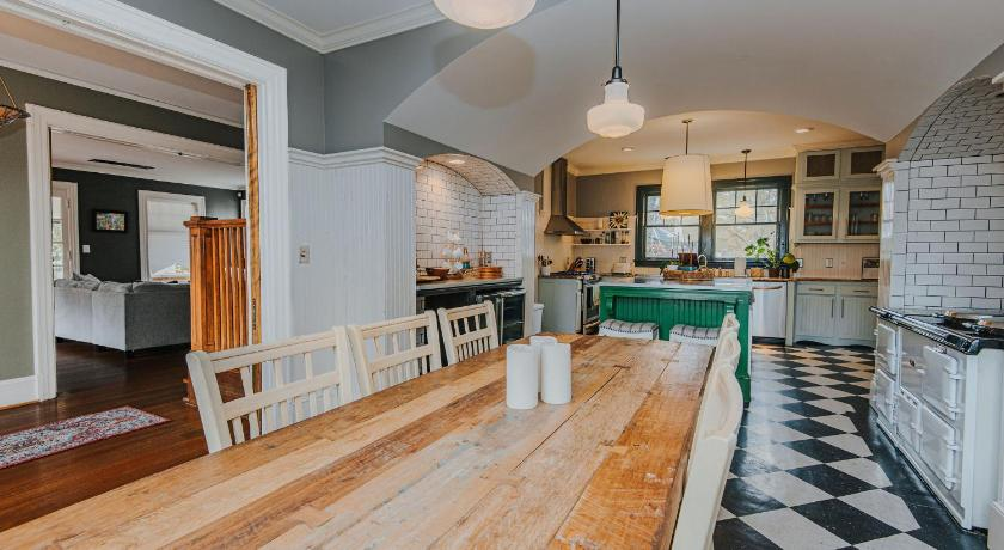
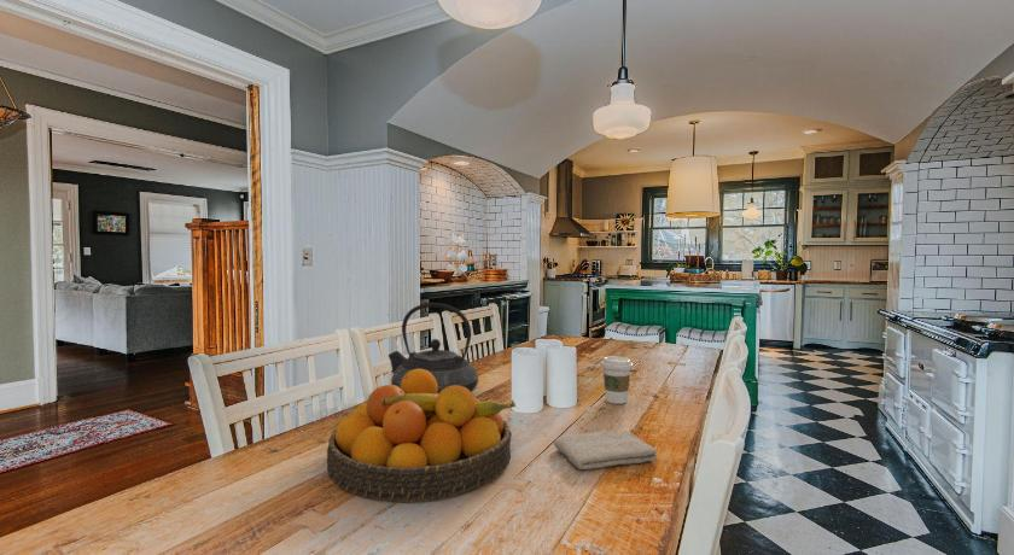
+ teapot [387,302,479,393]
+ washcloth [553,430,658,471]
+ fruit bowl [326,369,517,503]
+ coffee cup [600,355,634,405]
